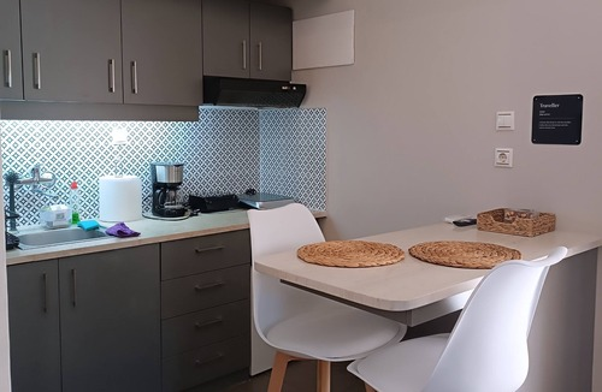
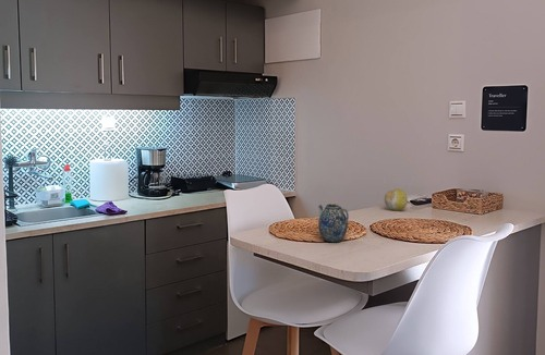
+ teapot [317,203,350,243]
+ fruit [384,187,409,212]
